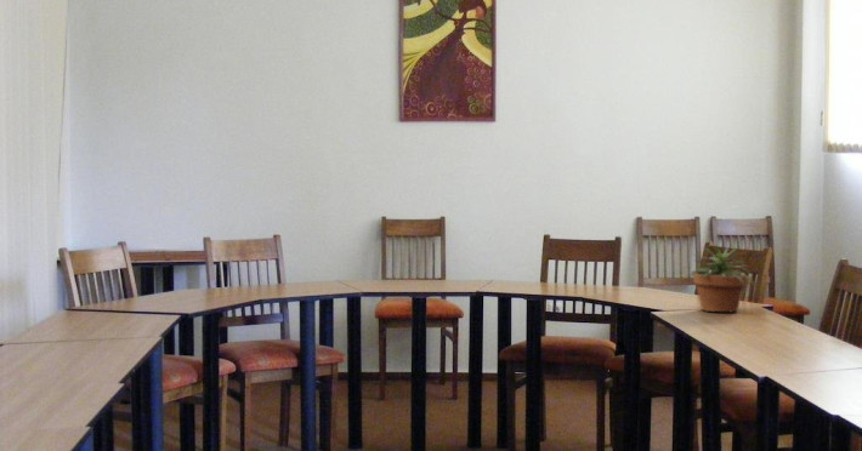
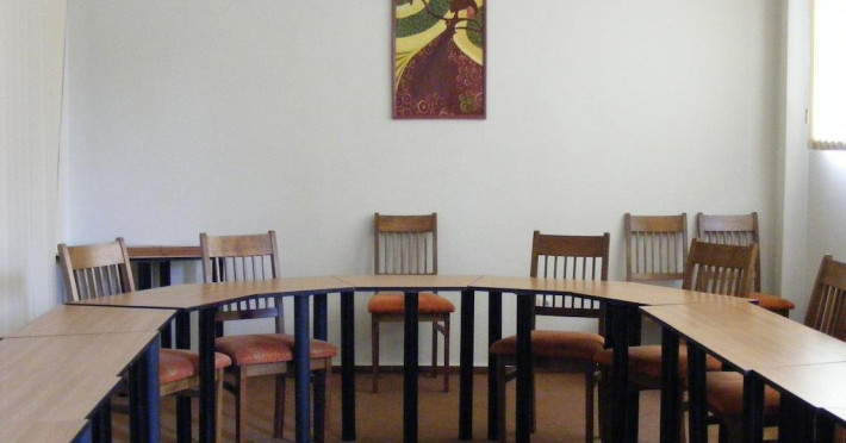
- potted plant [687,242,755,313]
